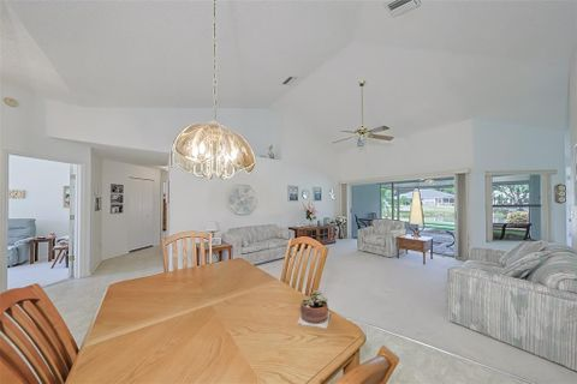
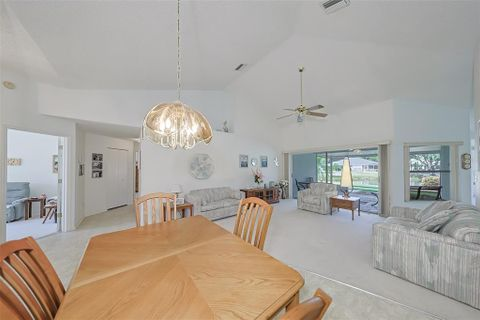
- succulent plant [297,289,331,329]
